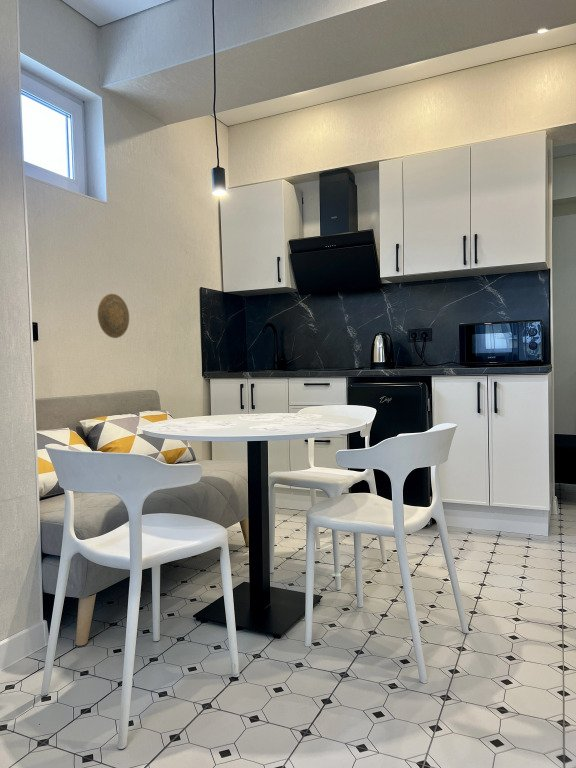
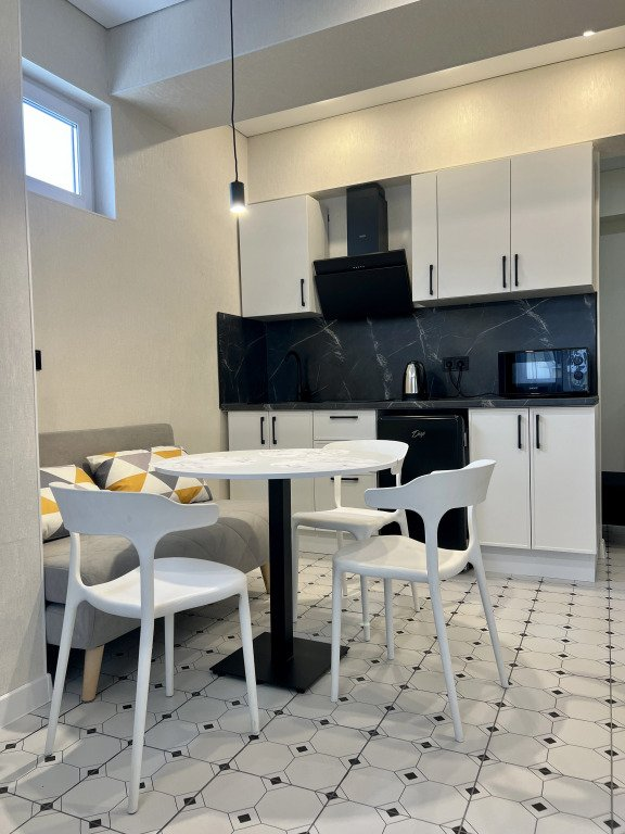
- decorative plate [97,293,130,339]
